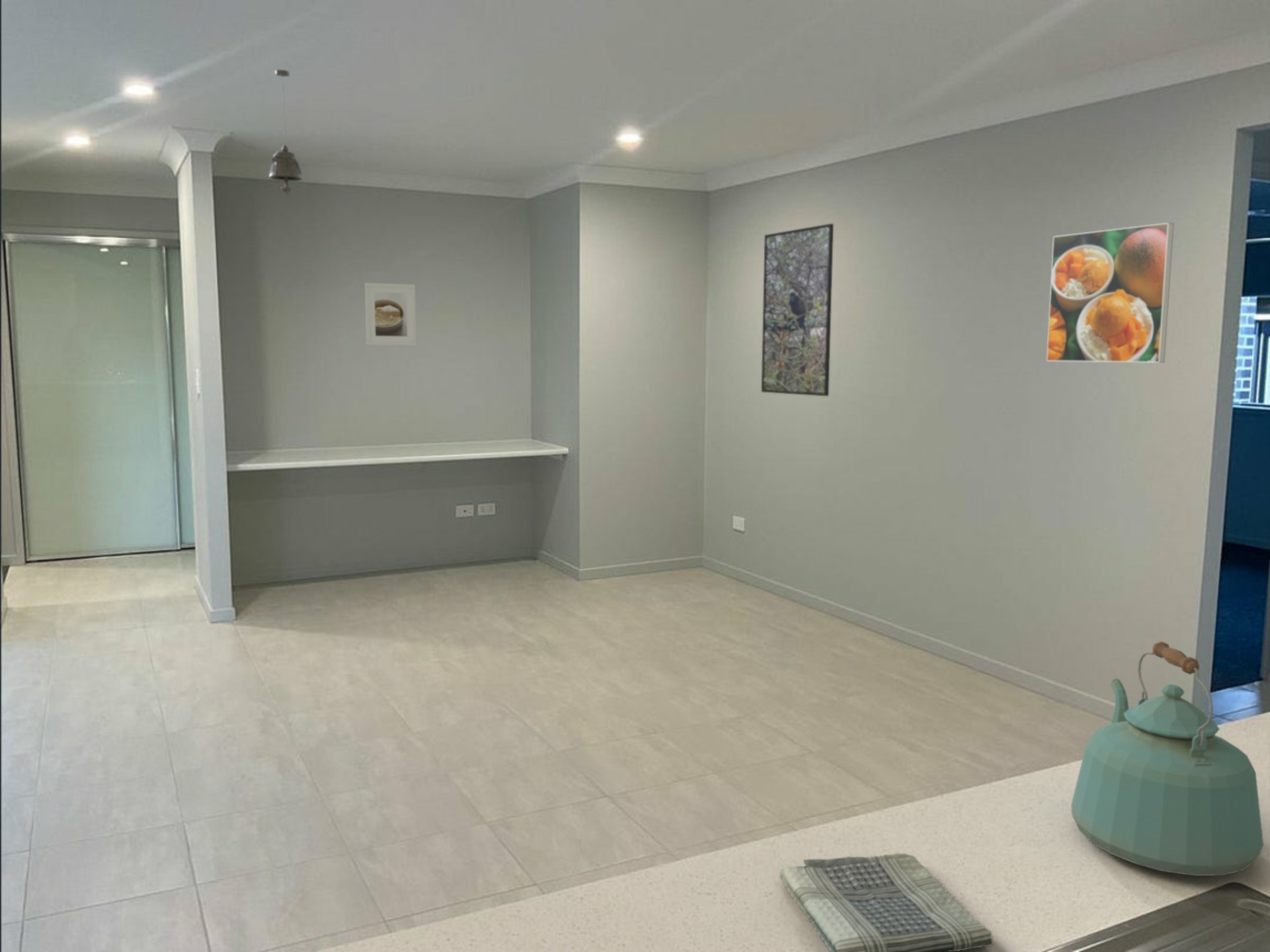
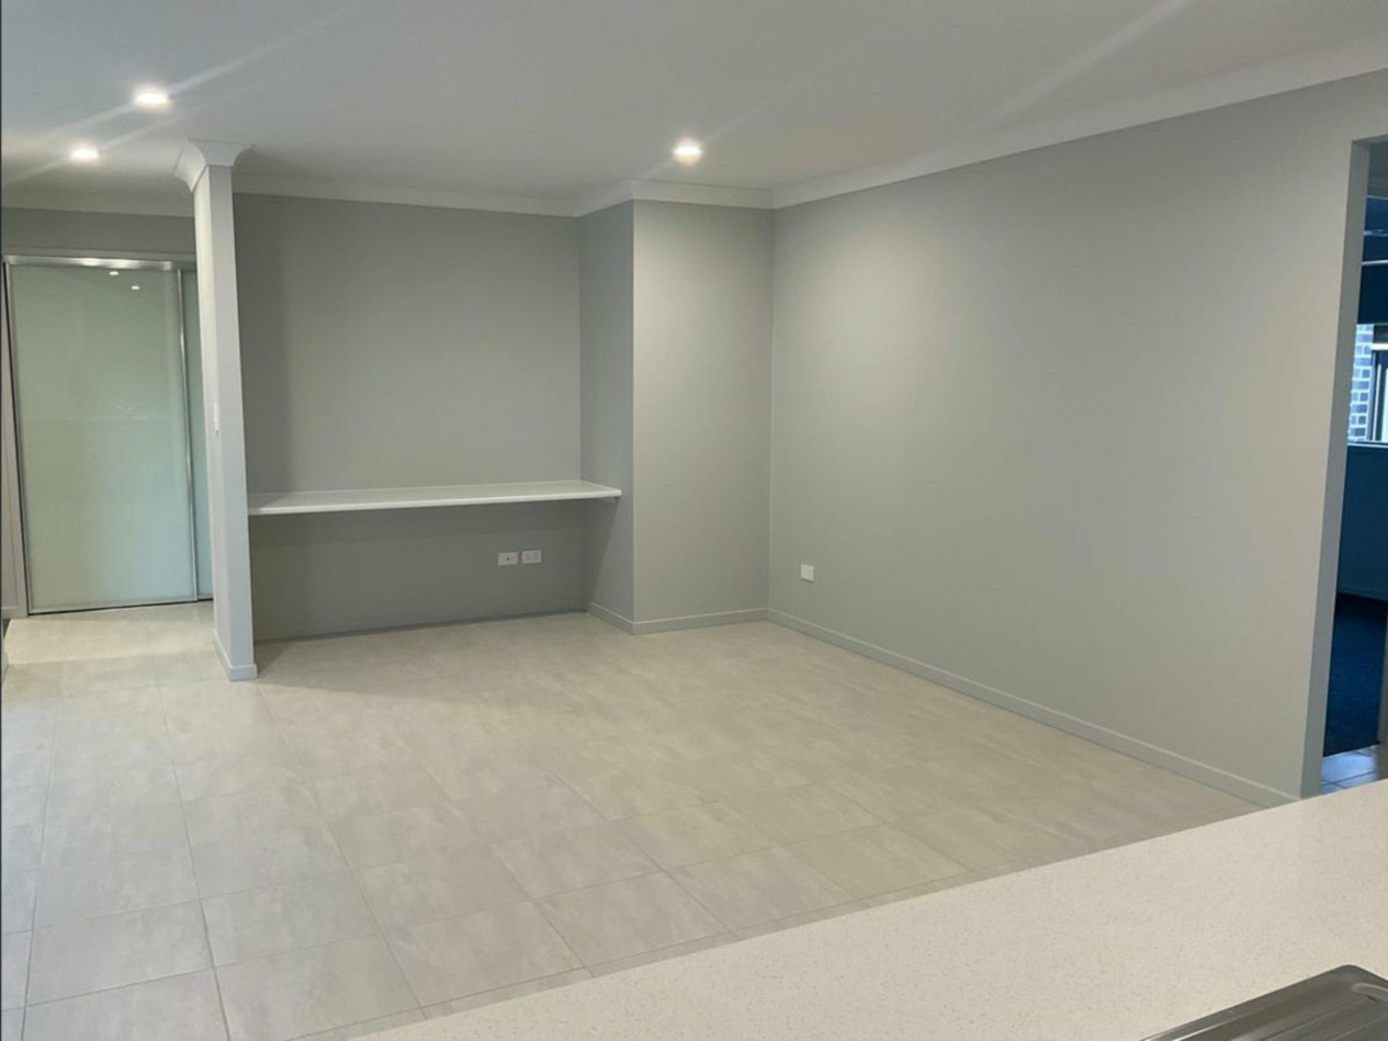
- pendant light [269,69,303,196]
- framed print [364,282,417,346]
- kettle [1070,641,1264,877]
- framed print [761,223,834,397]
- dish towel [779,853,994,952]
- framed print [1046,222,1175,364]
